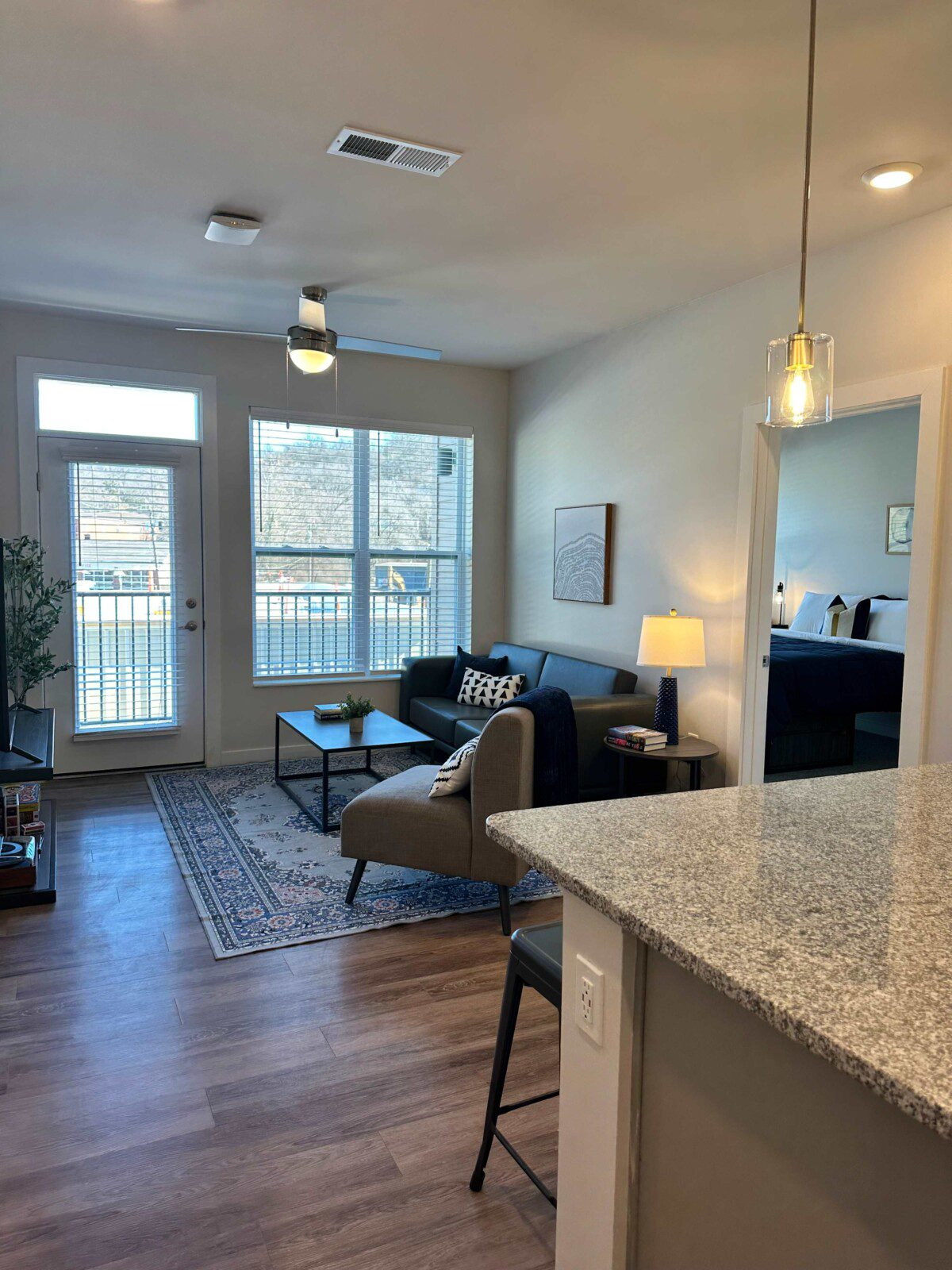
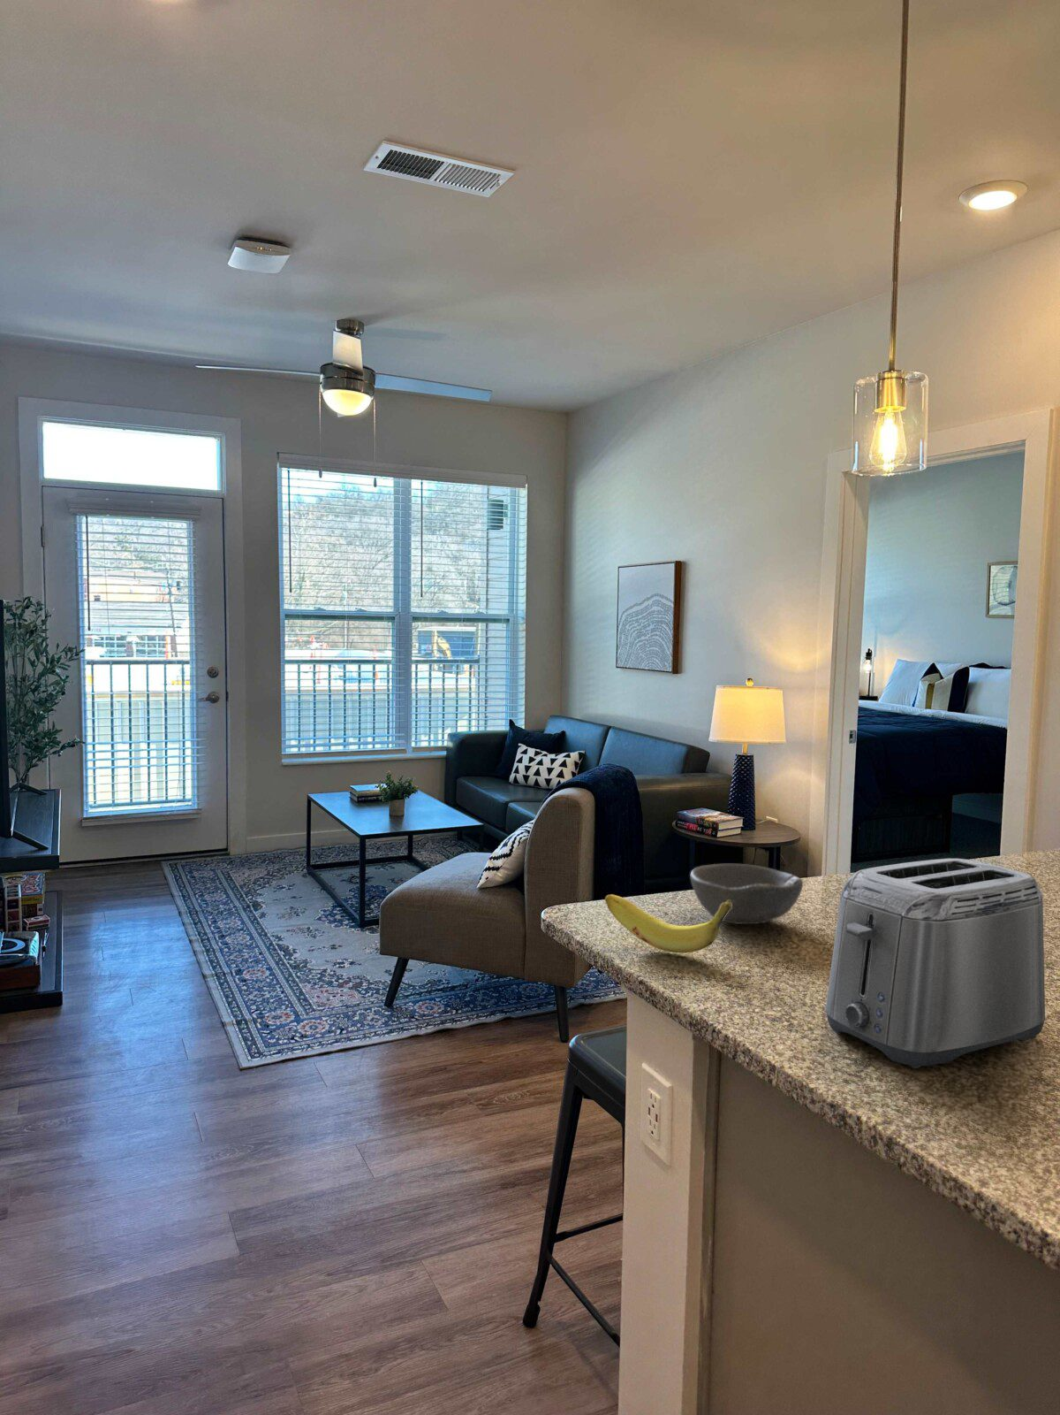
+ bowl [689,863,804,925]
+ banana [605,894,732,954]
+ toaster [824,858,1046,1070]
